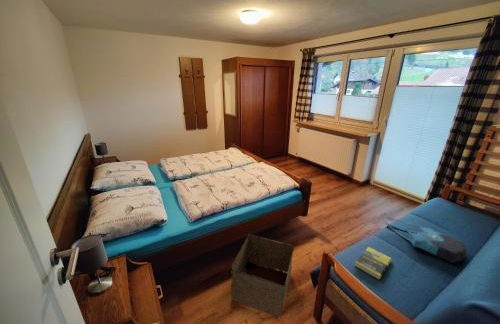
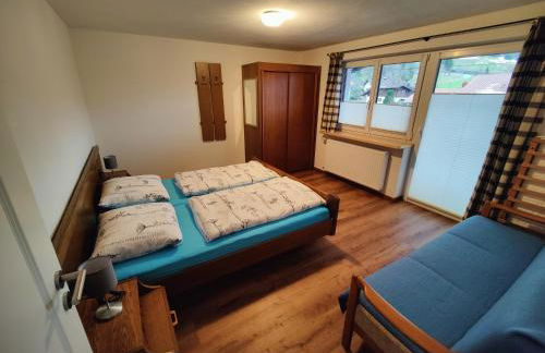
- storage bin [230,233,295,318]
- tote bag [384,216,468,264]
- book [354,246,393,280]
